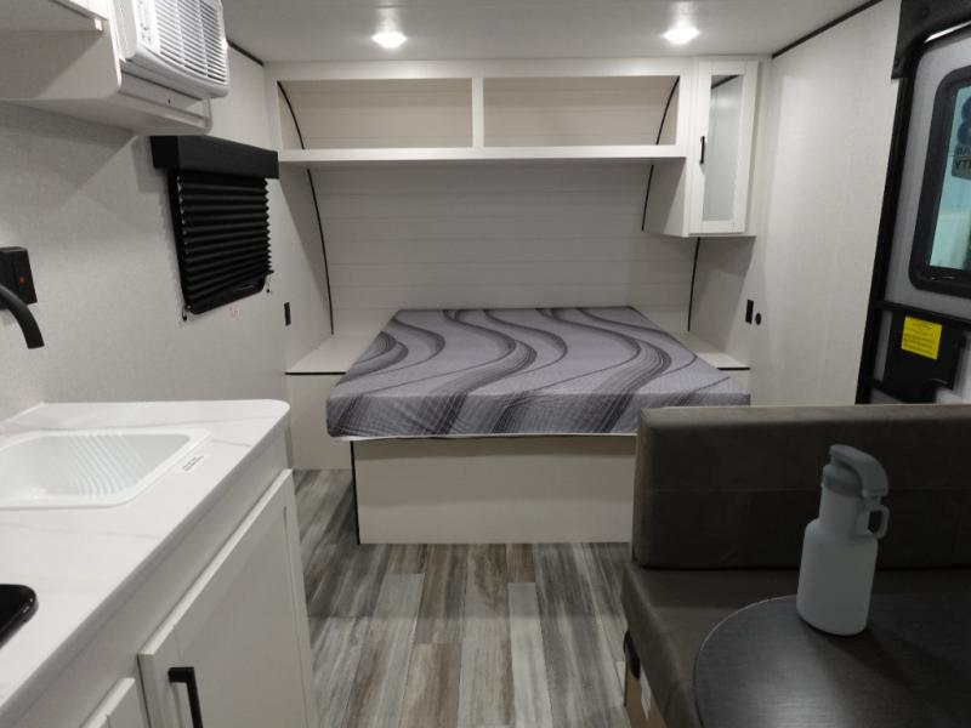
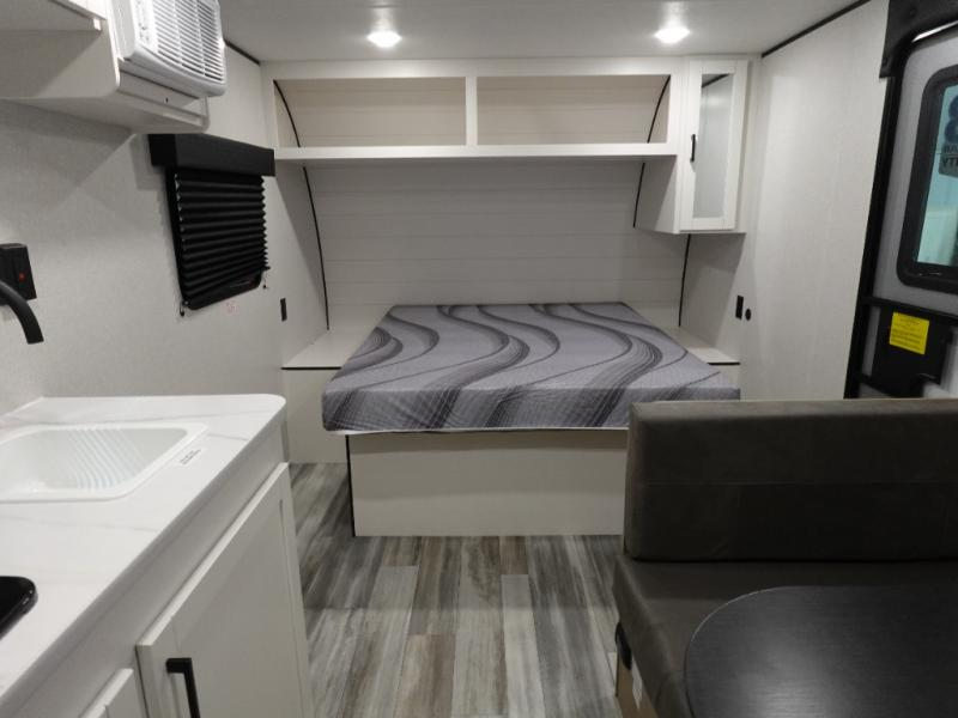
- water bottle [795,444,891,636]
